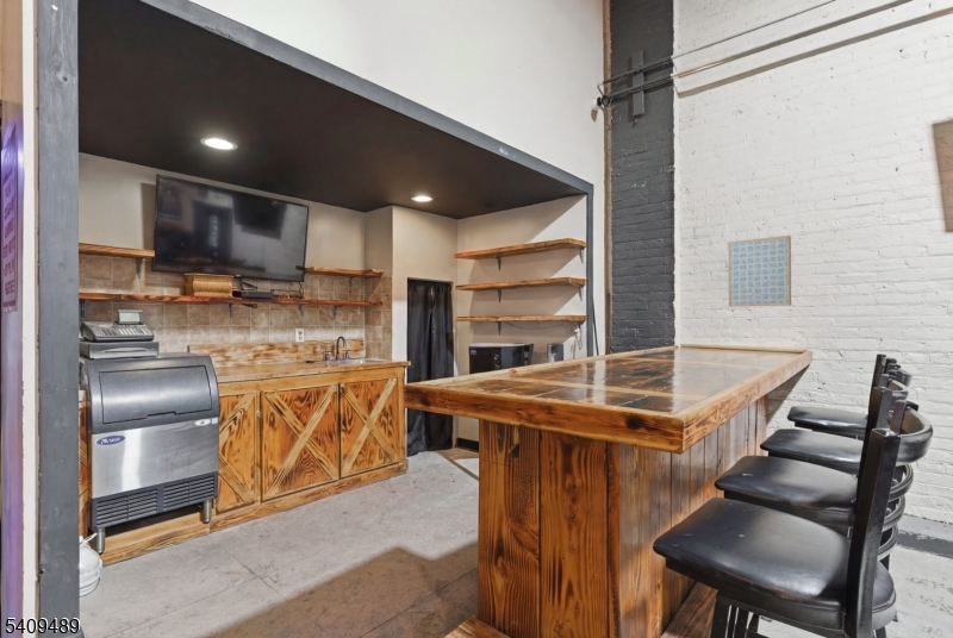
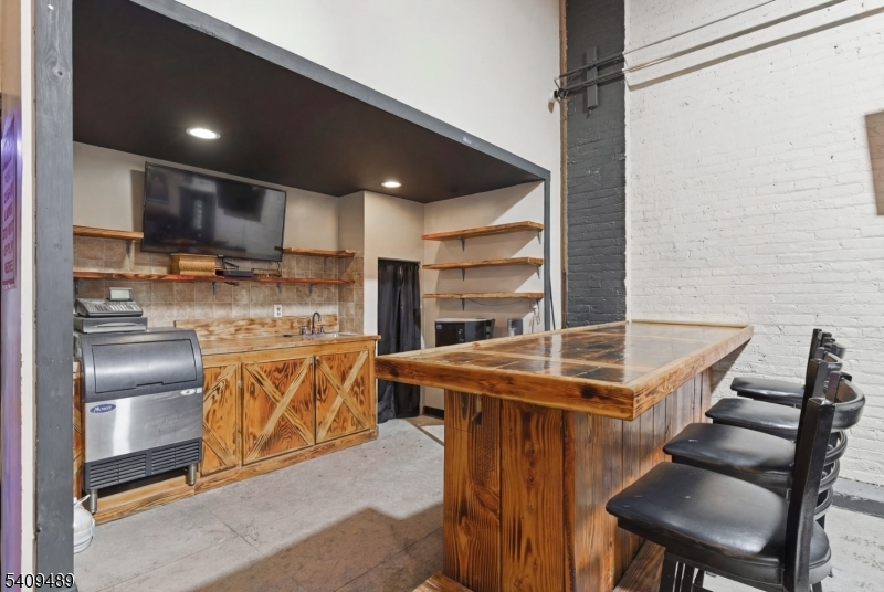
- wall art [727,234,792,308]
